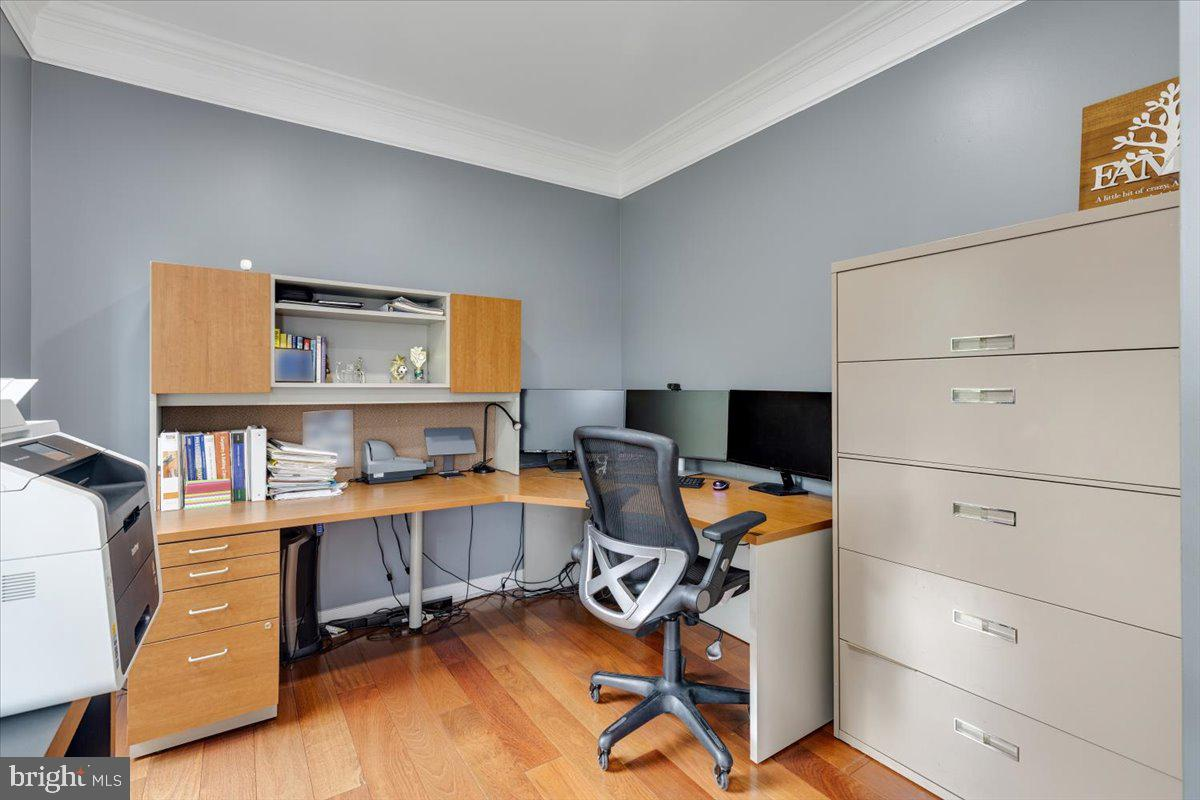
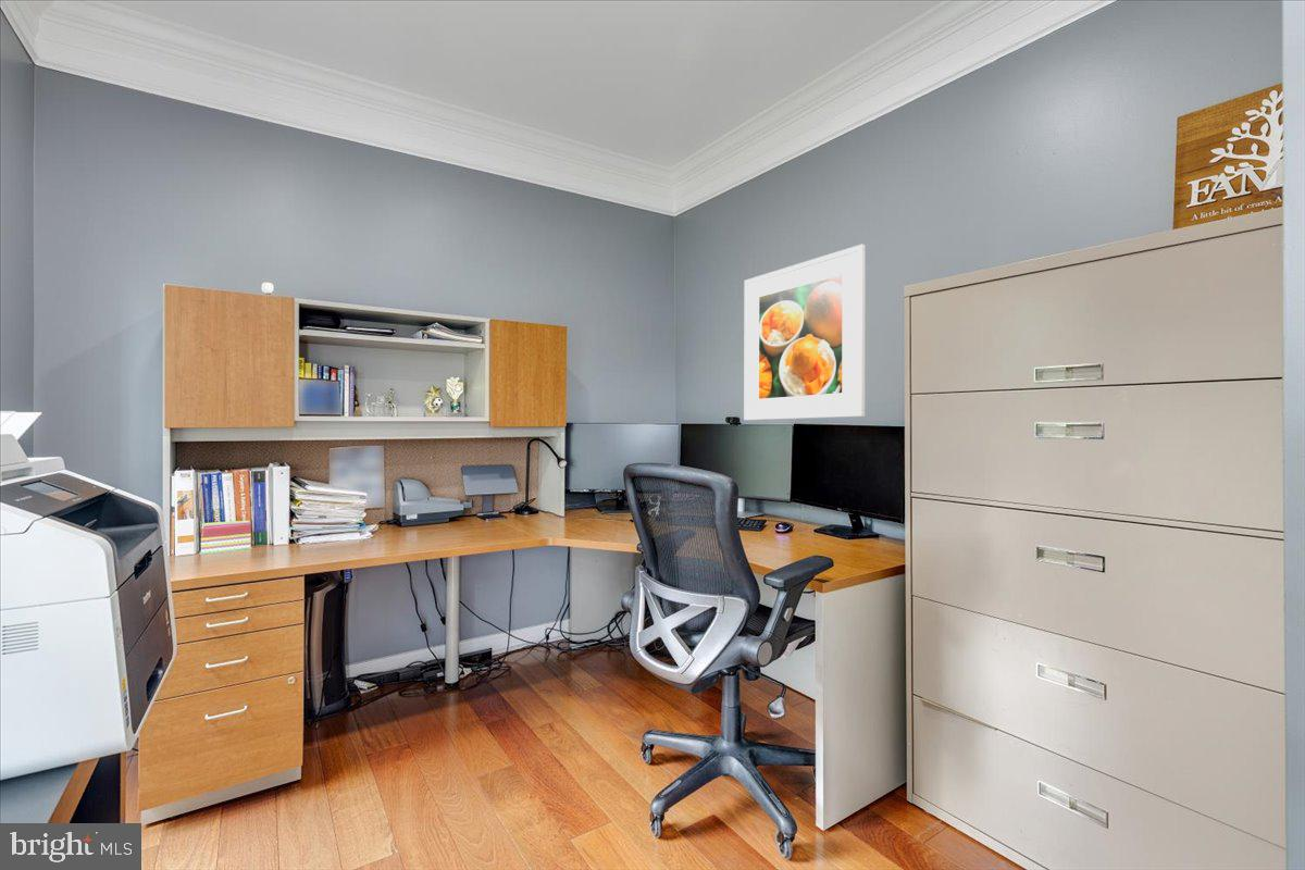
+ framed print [743,244,867,421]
